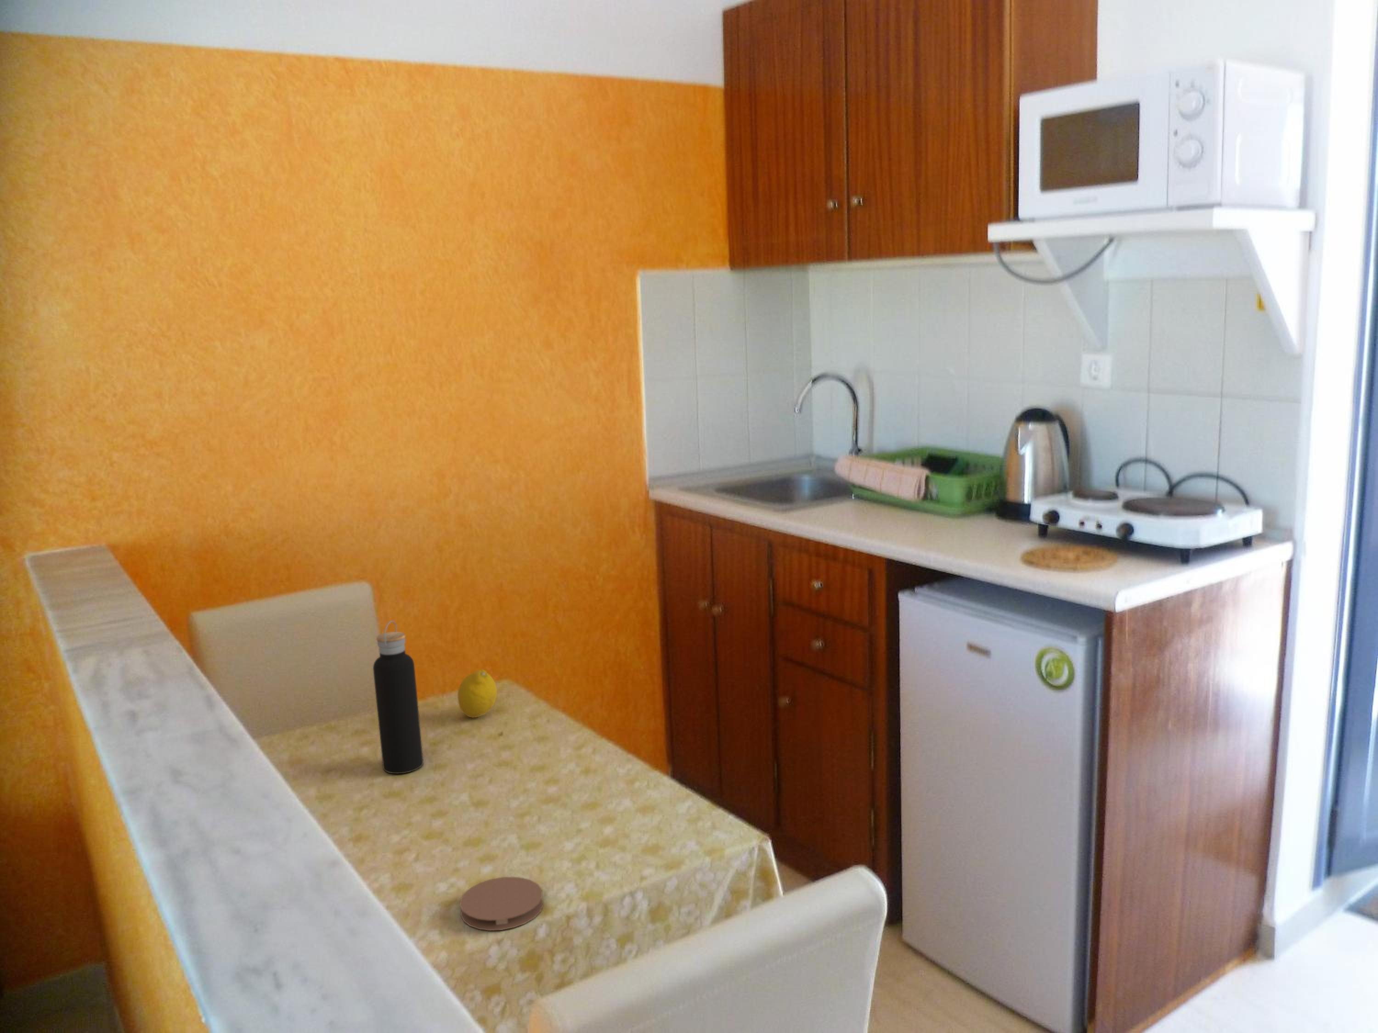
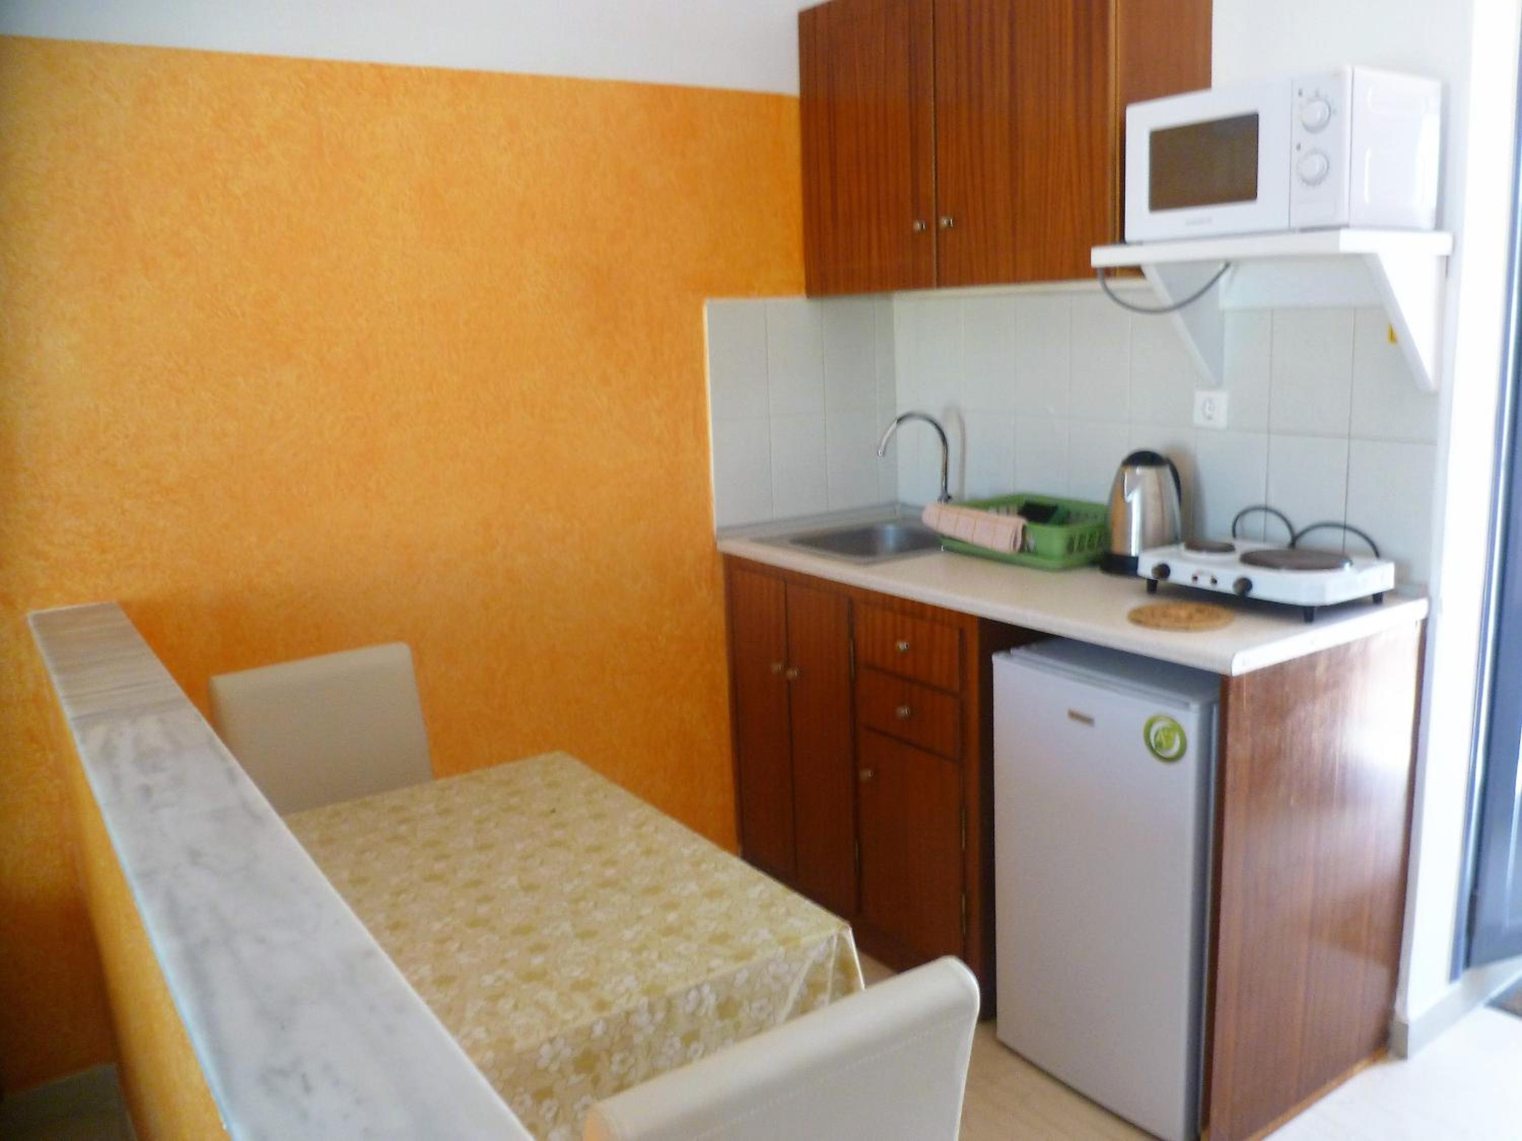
- coaster [459,876,544,931]
- fruit [457,668,497,718]
- water bottle [372,621,424,774]
